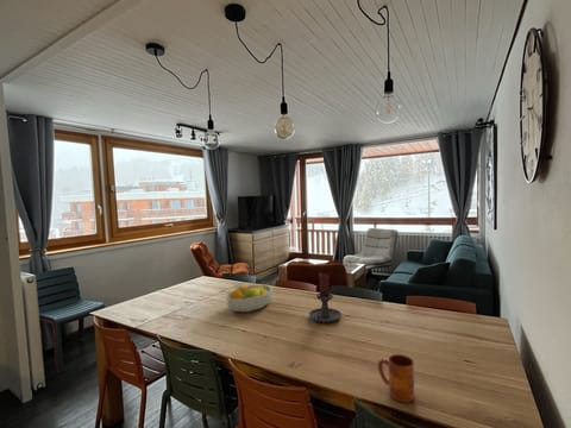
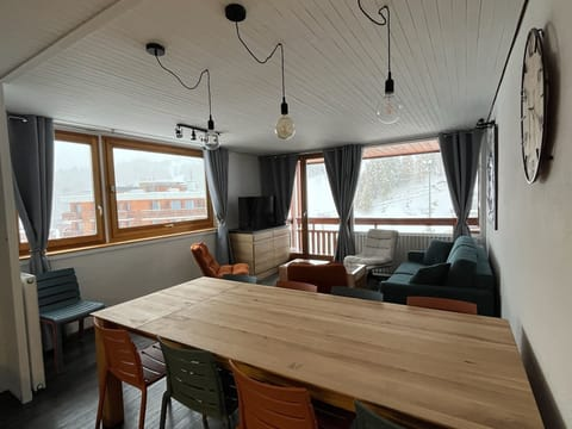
- candle holder [308,272,343,325]
- mug [377,353,415,404]
- fruit bowl [225,284,275,313]
